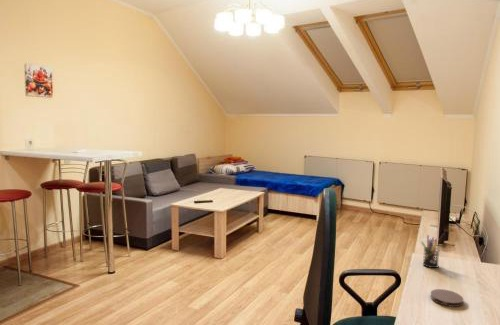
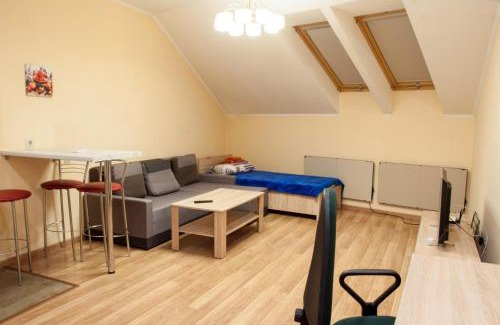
- pen holder [420,234,440,269]
- coaster [429,288,464,308]
